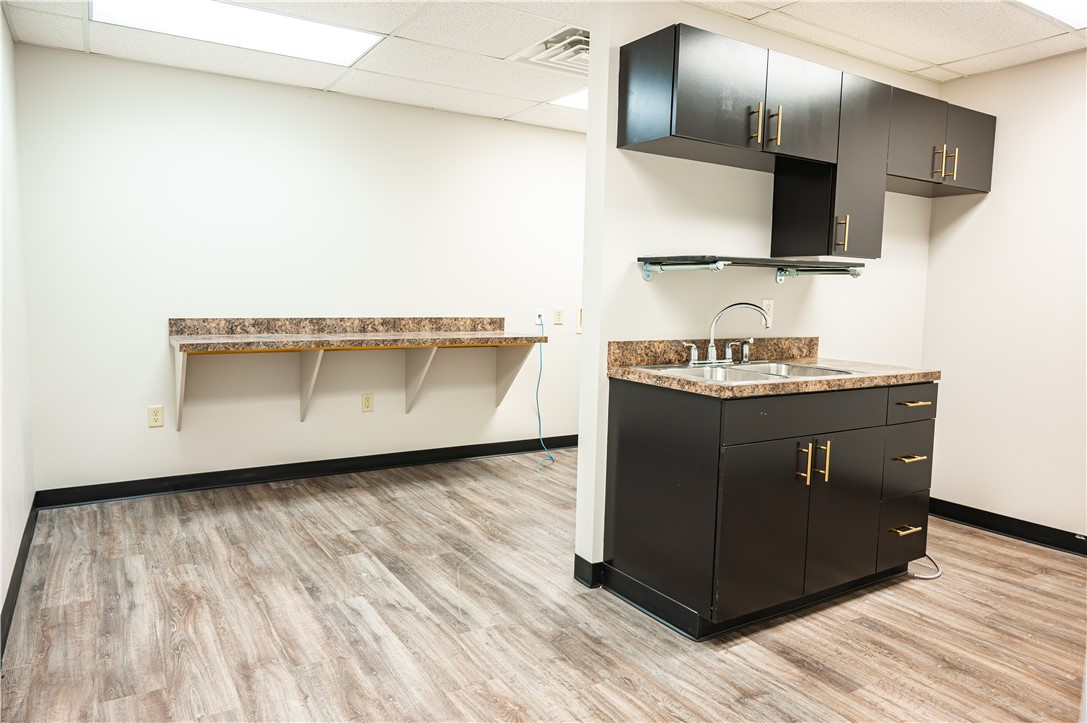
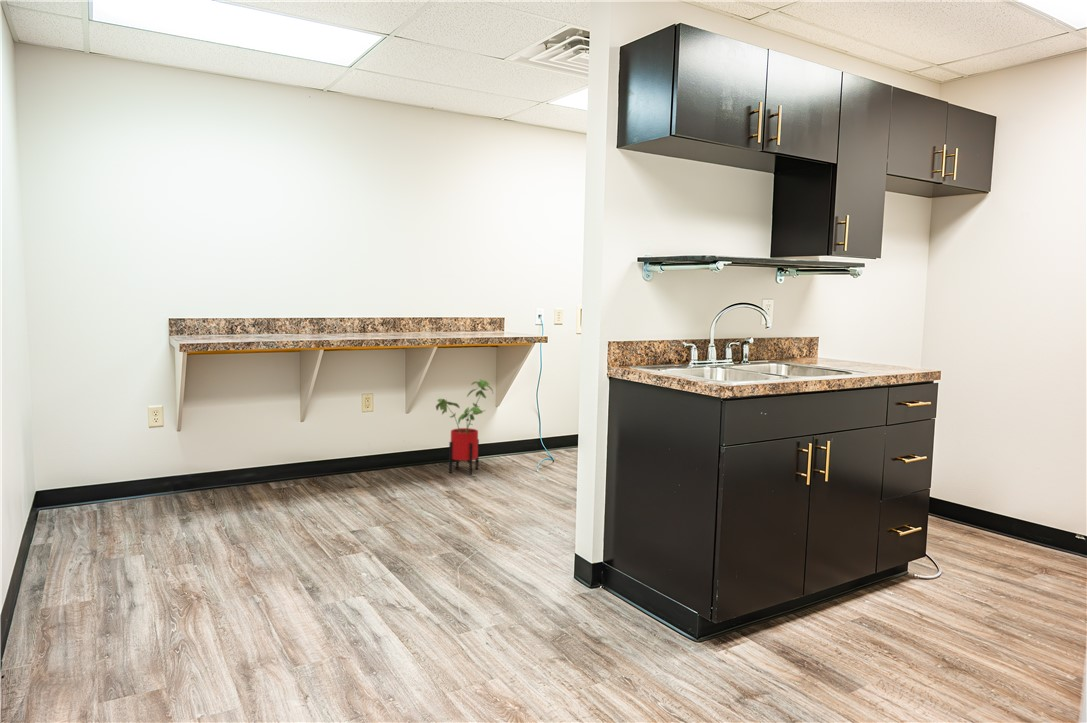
+ house plant [435,379,494,475]
